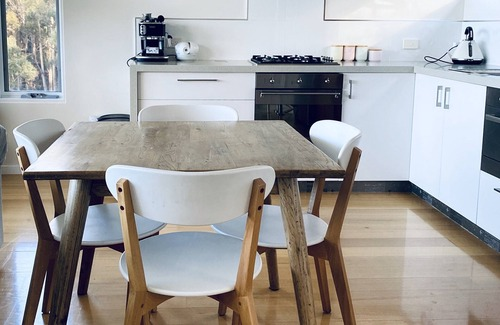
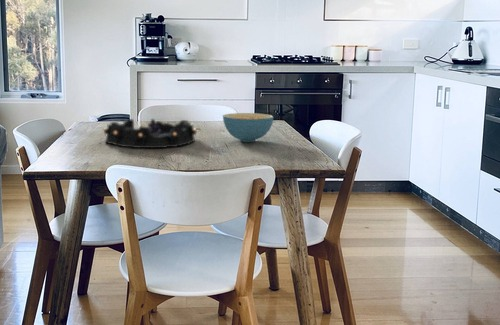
+ cereal bowl [222,112,274,143]
+ decorative bowl [103,118,198,149]
